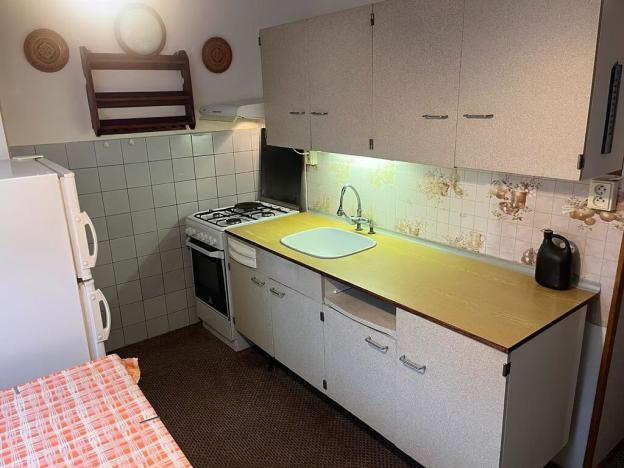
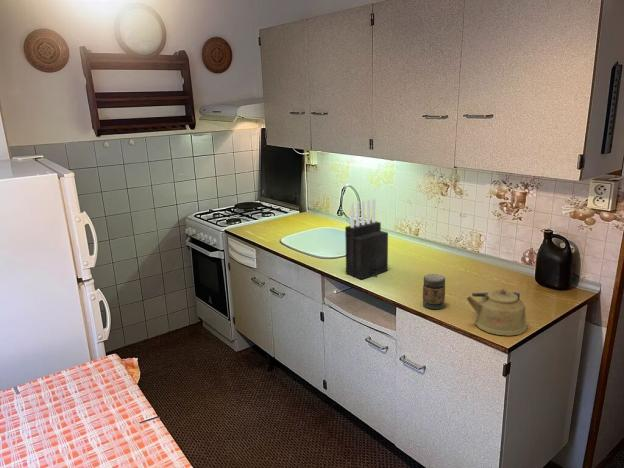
+ jar [422,273,446,310]
+ kettle [465,287,528,337]
+ knife block [344,197,389,280]
